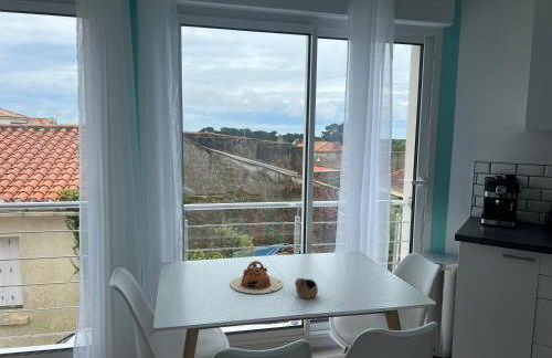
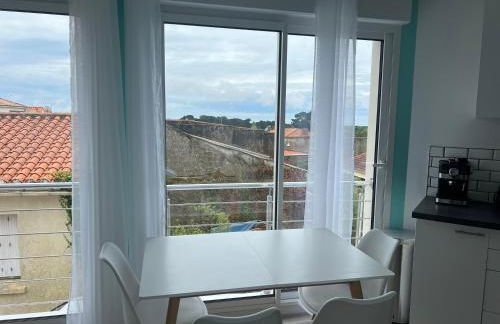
- cup [294,277,319,299]
- teapot [230,260,284,294]
